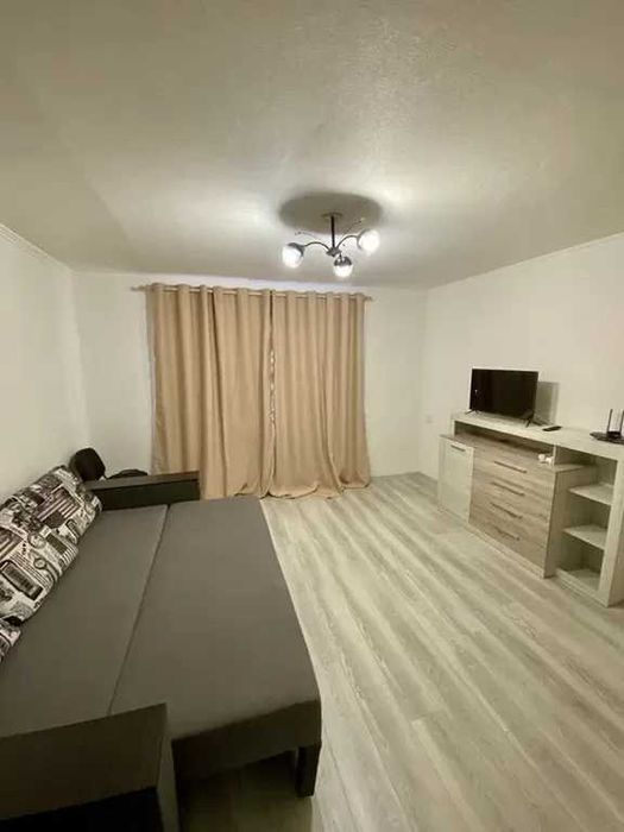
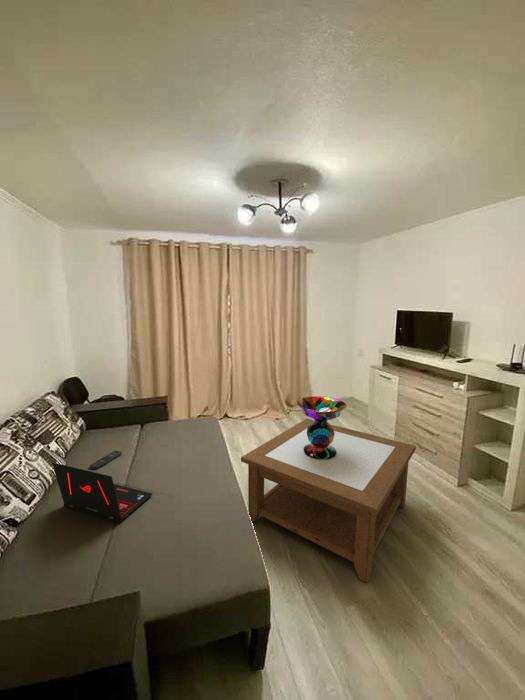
+ remote control [89,450,123,470]
+ laptop [51,462,154,524]
+ coffee table [240,418,417,584]
+ decorative bowl [296,395,347,460]
